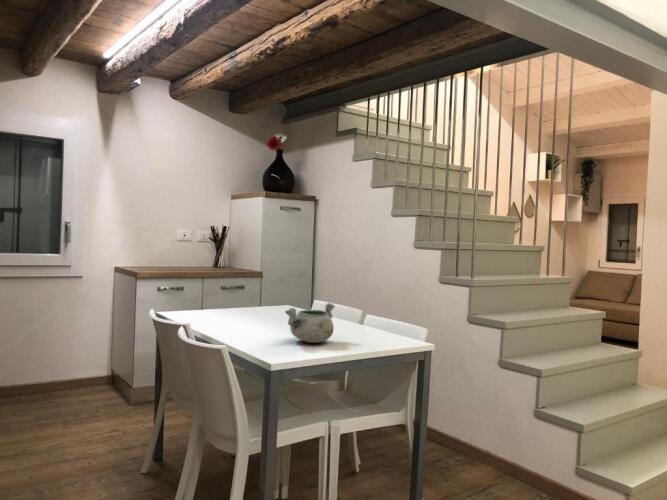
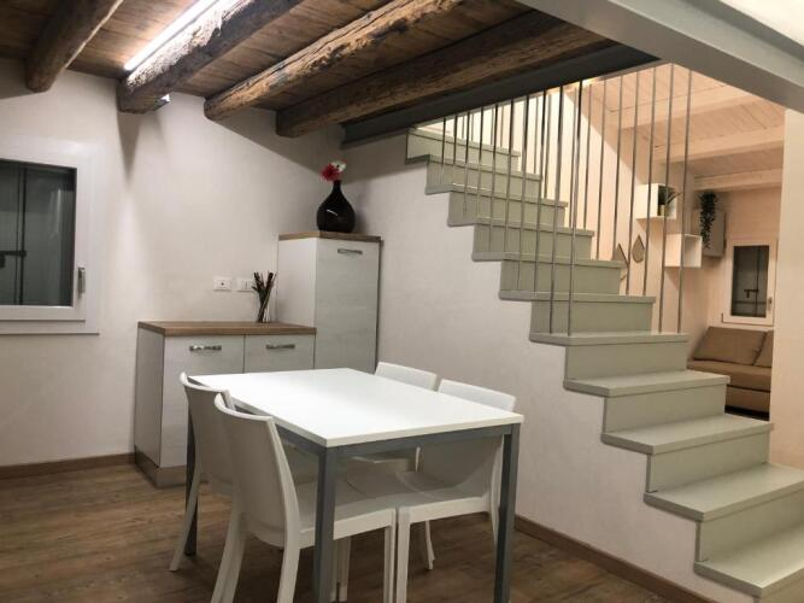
- decorative bowl [284,302,336,344]
